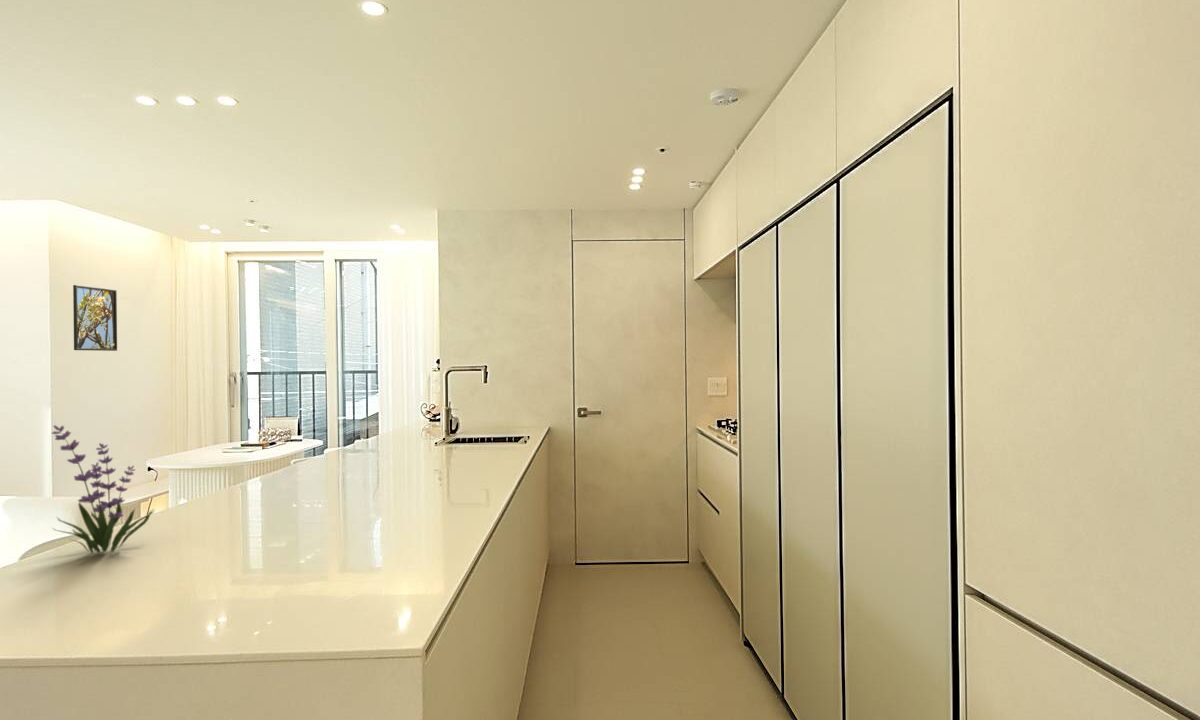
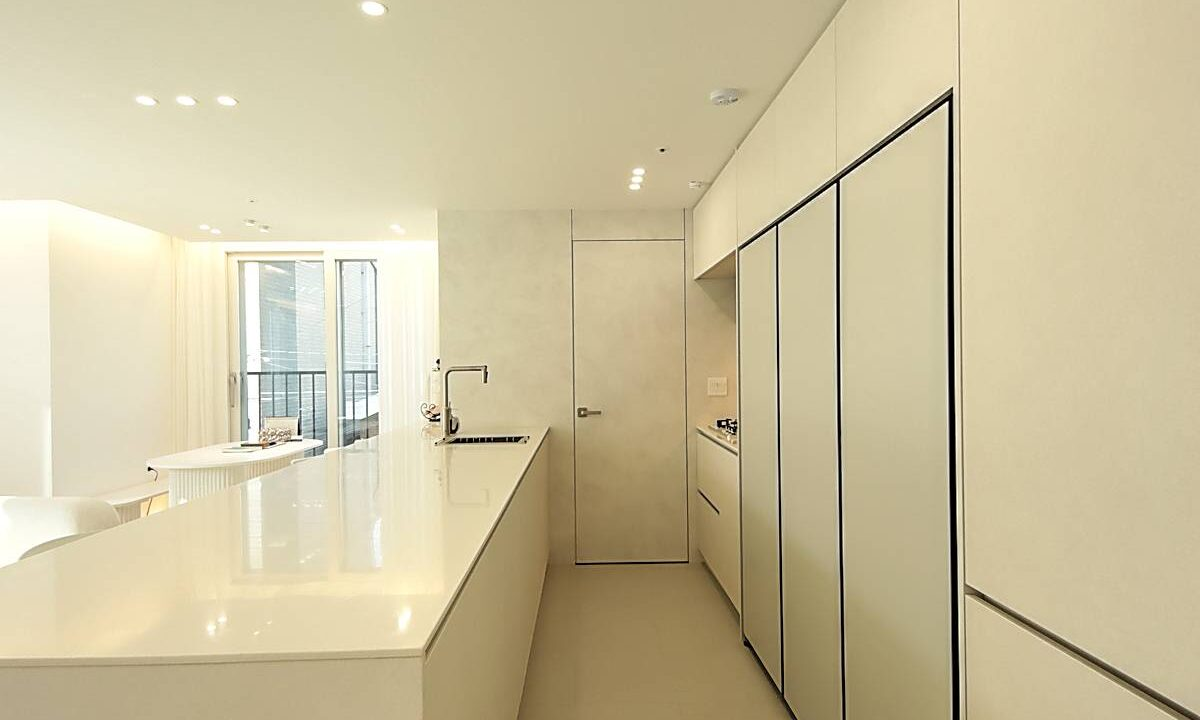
- plant [51,424,156,554]
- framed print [72,284,118,352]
